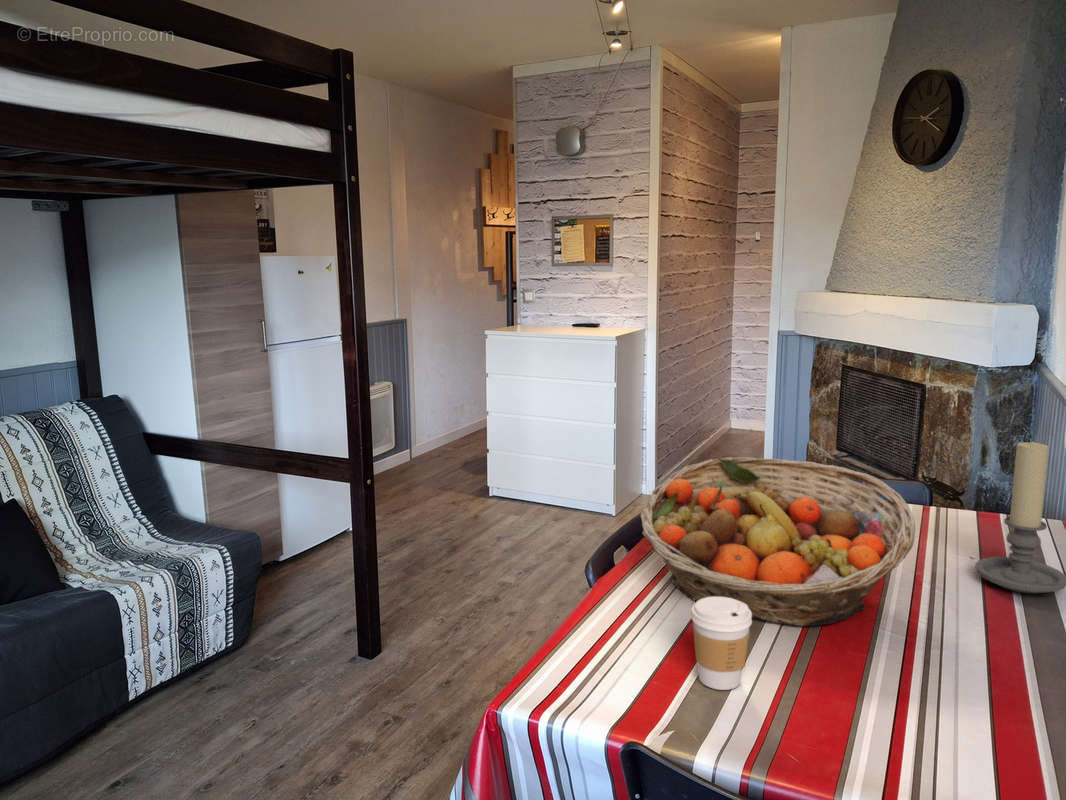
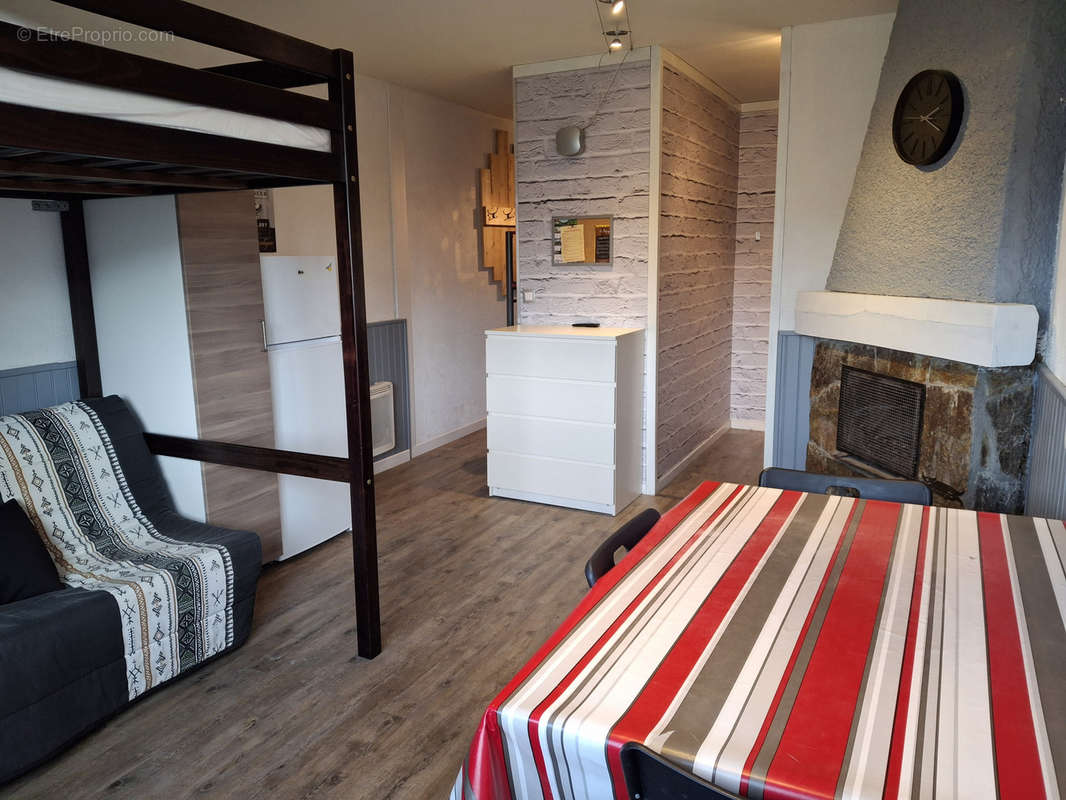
- coffee cup [690,597,753,691]
- fruit basket [639,456,916,627]
- candle holder [974,441,1066,594]
